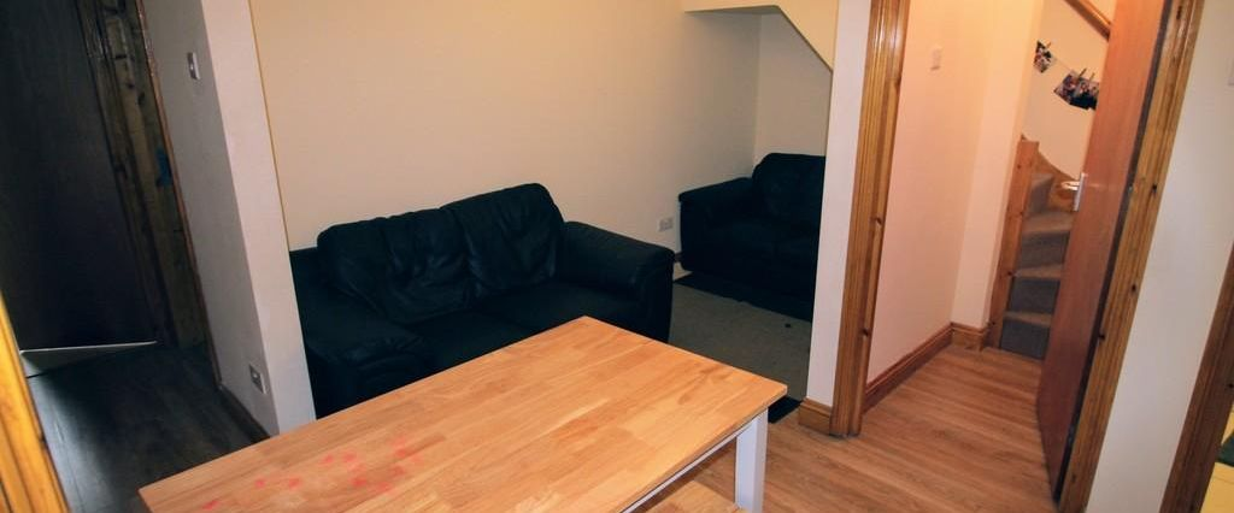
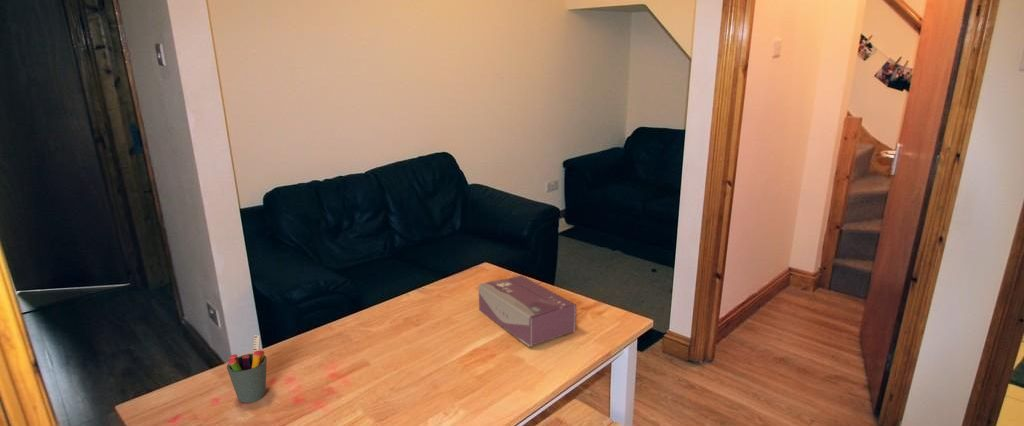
+ pen holder [226,334,268,404]
+ tissue box [477,274,577,348]
